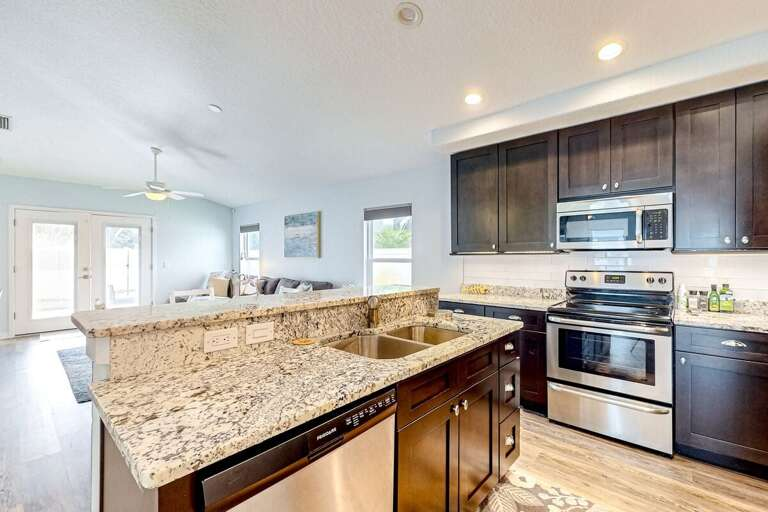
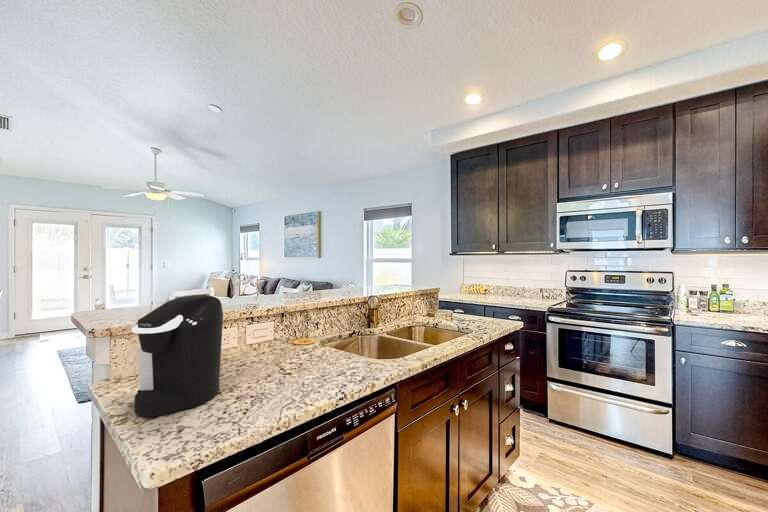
+ coffee maker [131,294,224,418]
